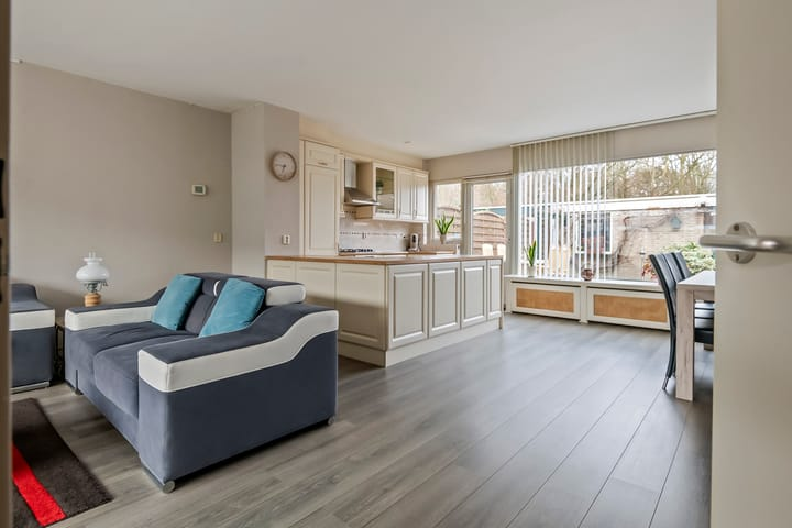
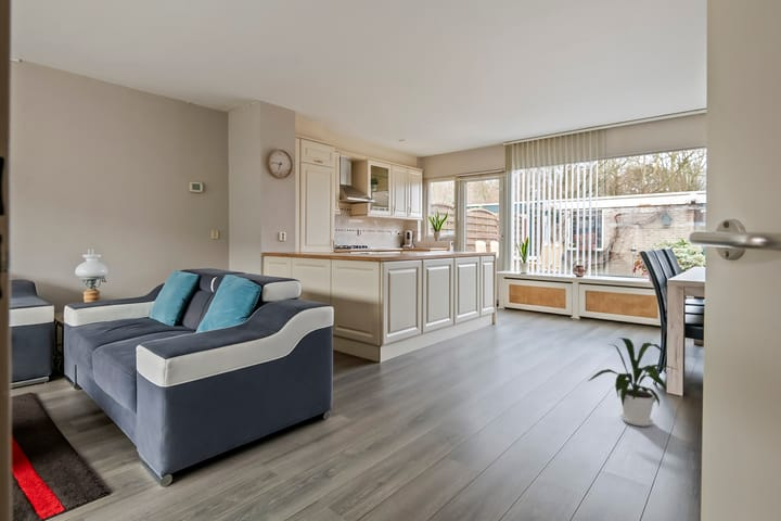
+ house plant [587,336,678,428]
